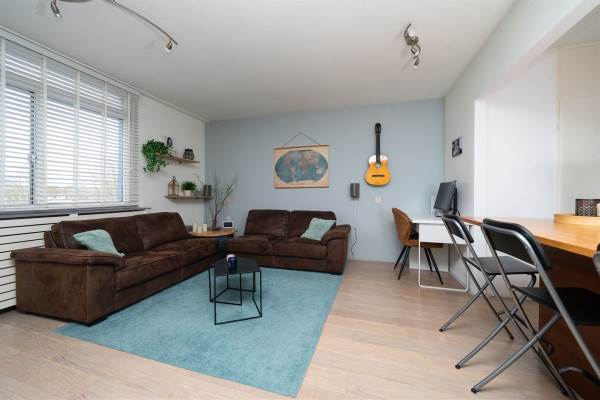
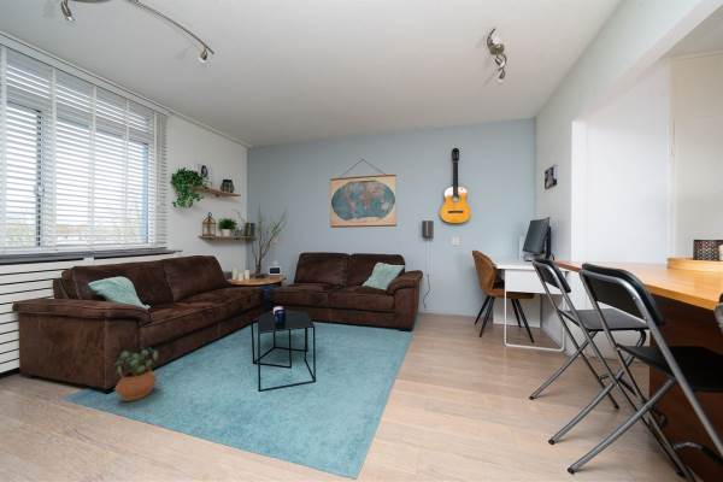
+ potted plant [113,346,159,402]
